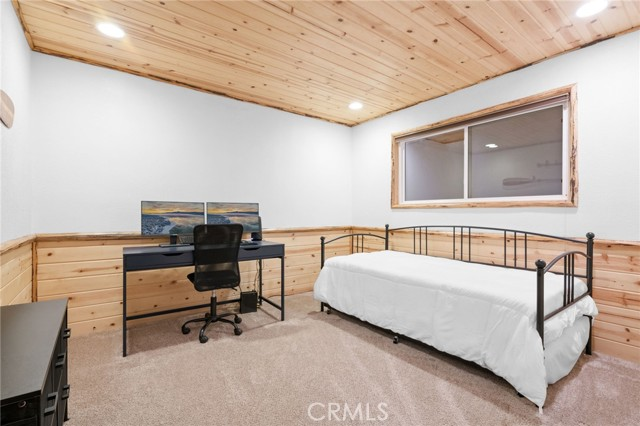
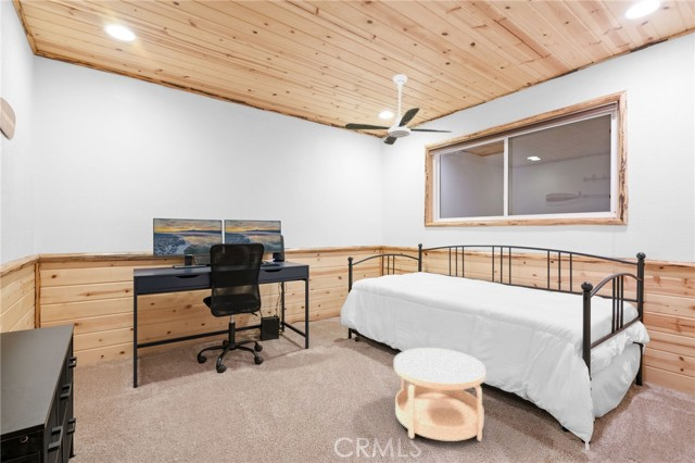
+ side table [393,347,486,442]
+ ceiling fan [344,74,453,146]
